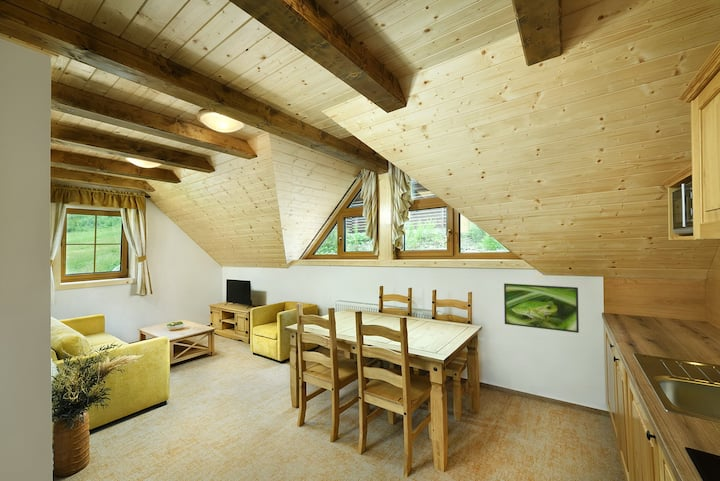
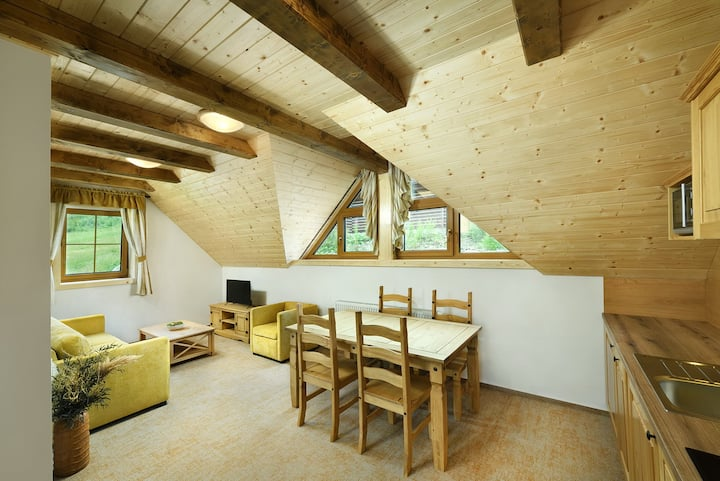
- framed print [503,282,580,334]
